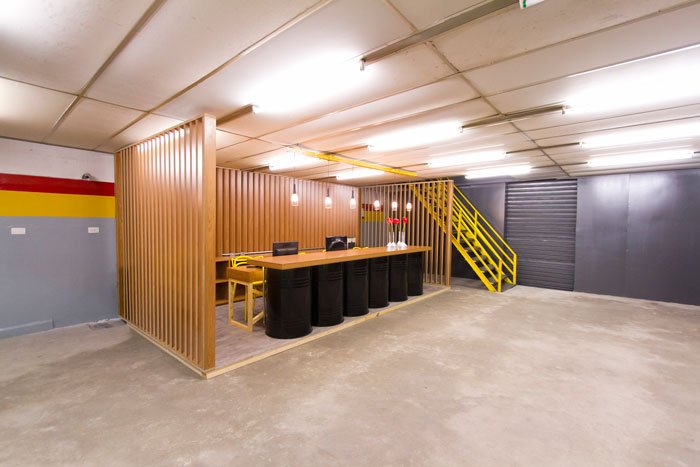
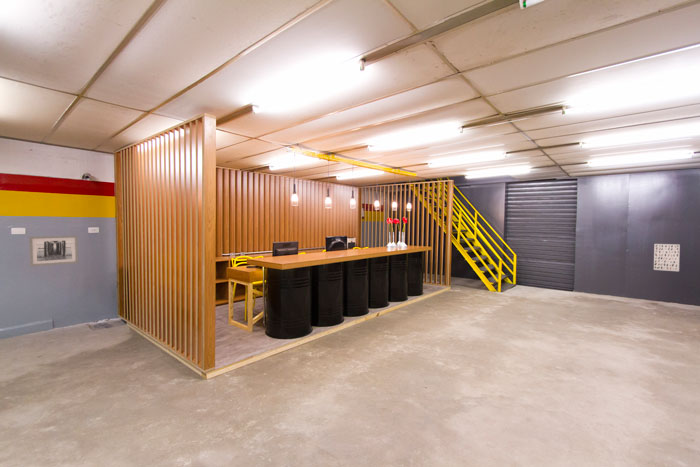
+ wall art [653,243,681,272]
+ wall art [28,235,80,268]
